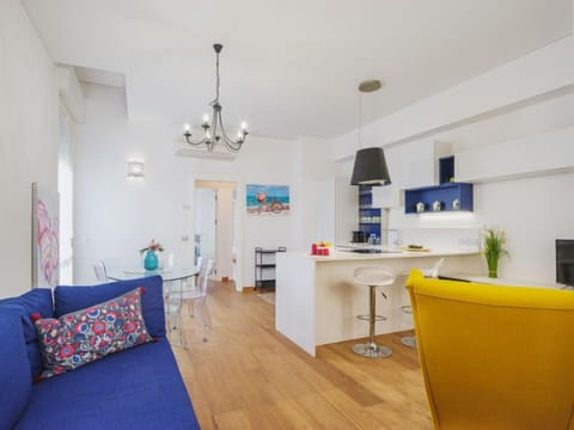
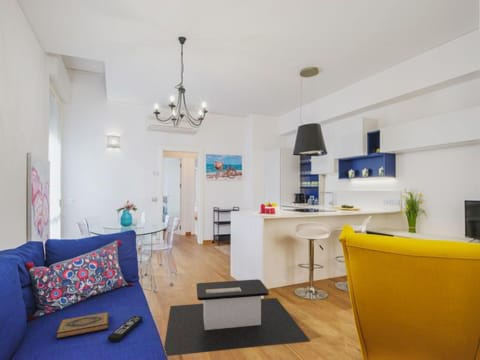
+ remote control [107,315,144,343]
+ hardback book [55,311,110,340]
+ coffee table [163,278,311,357]
